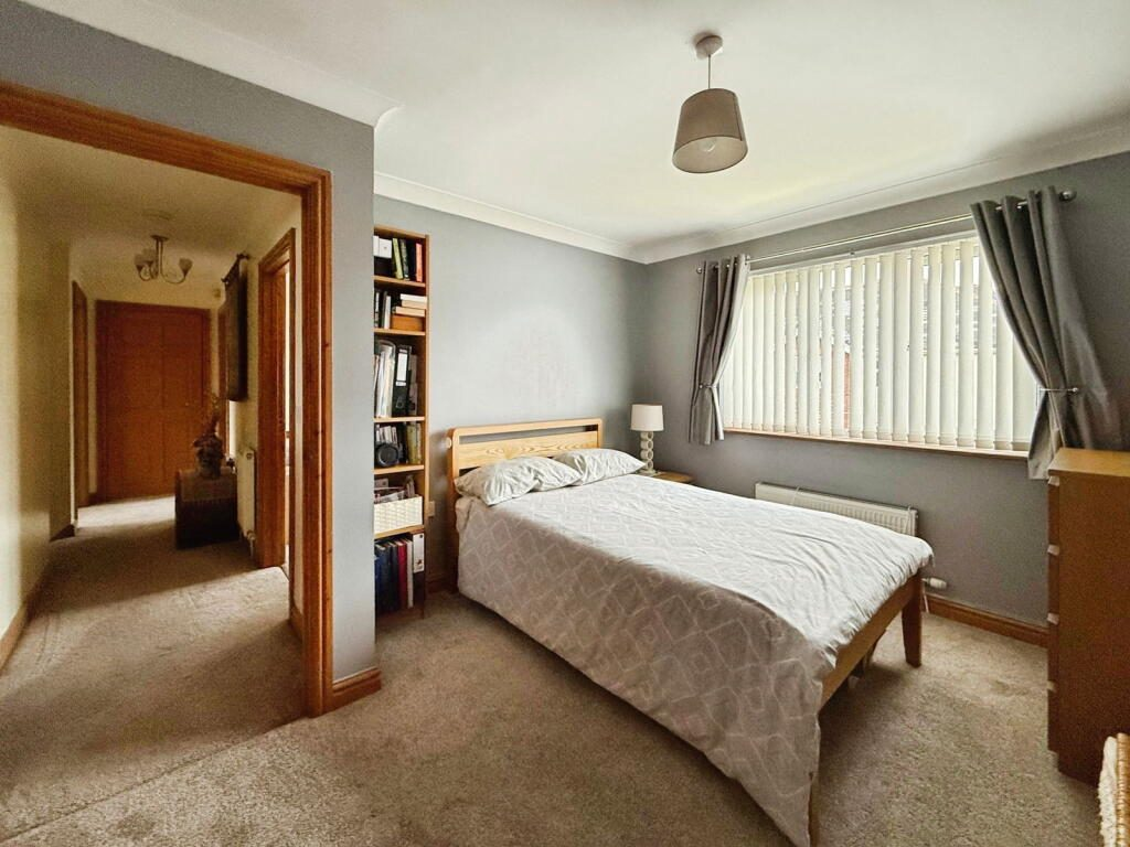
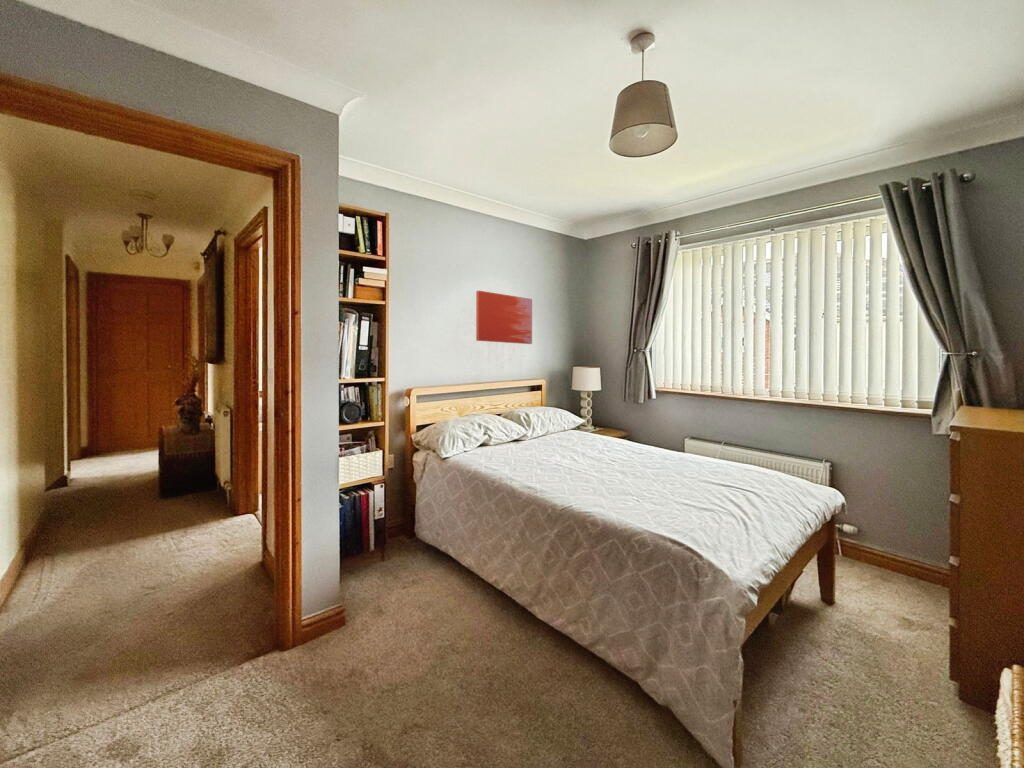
+ wall art [475,290,533,345]
